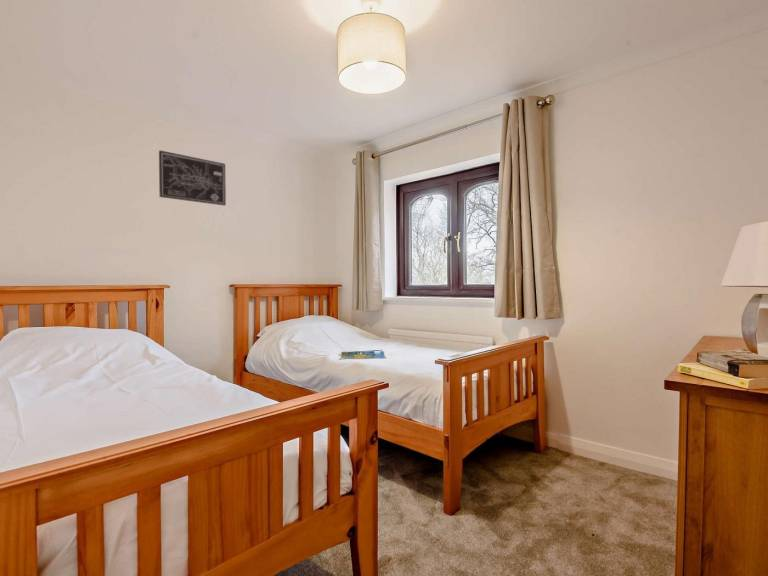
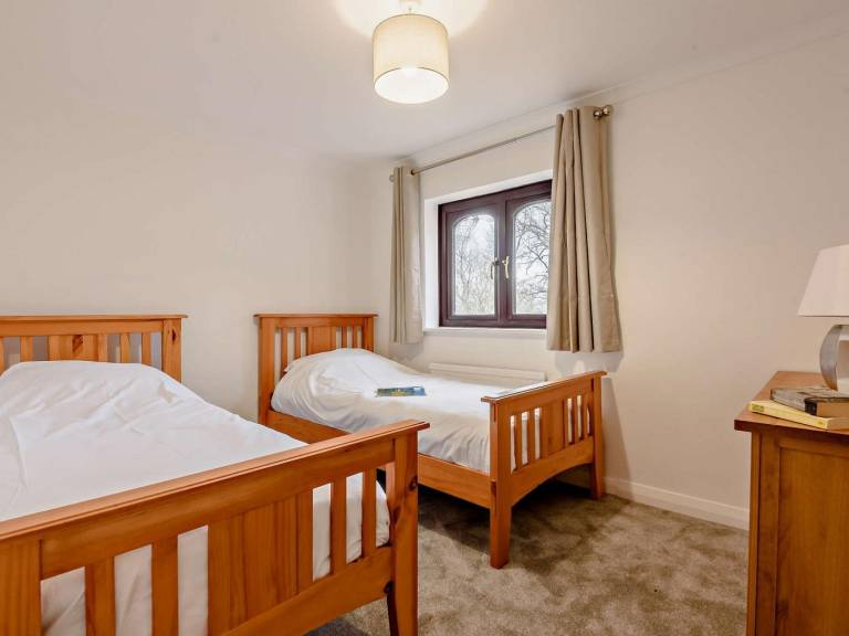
- wall art [158,149,227,207]
